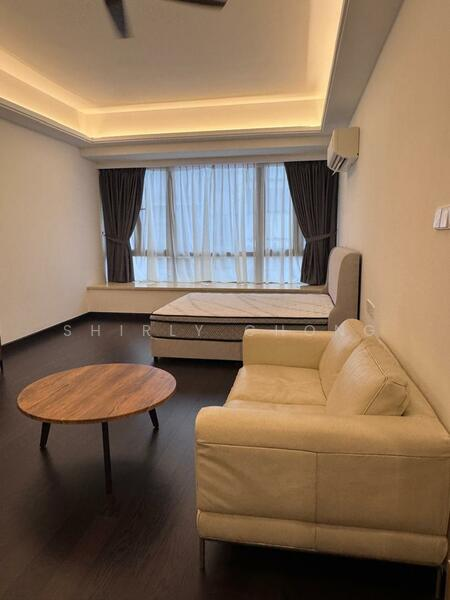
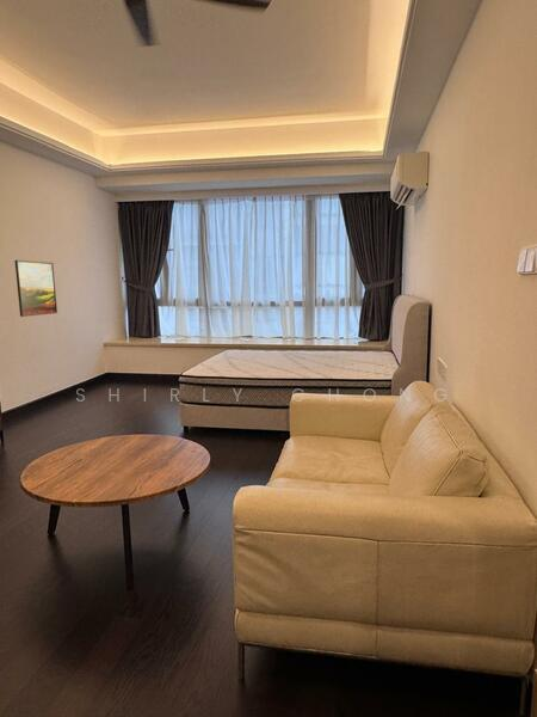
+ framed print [14,259,58,318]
